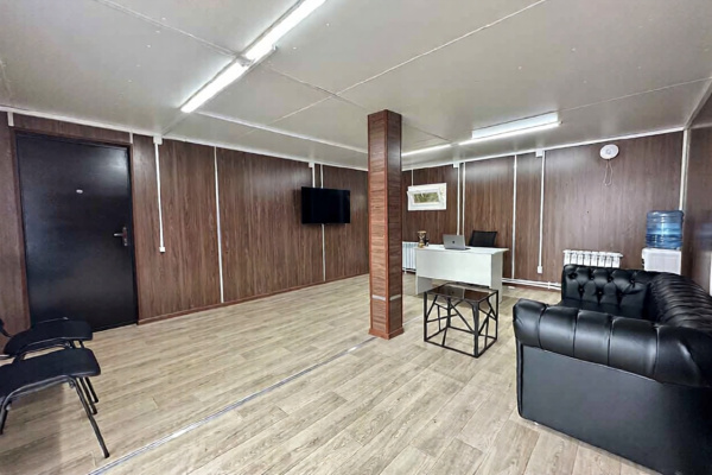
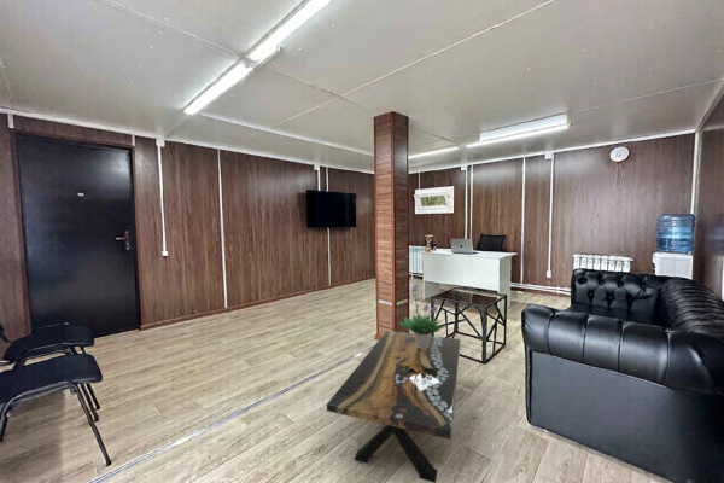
+ coffee table [326,330,462,483]
+ potted plant [398,283,449,349]
